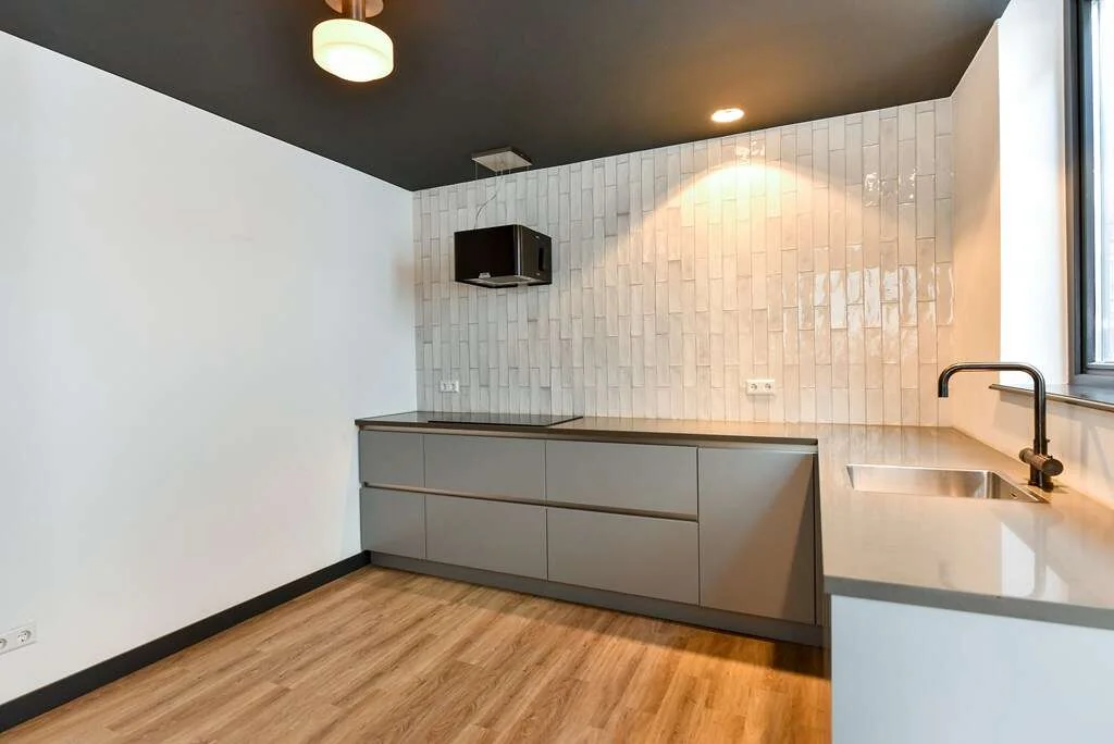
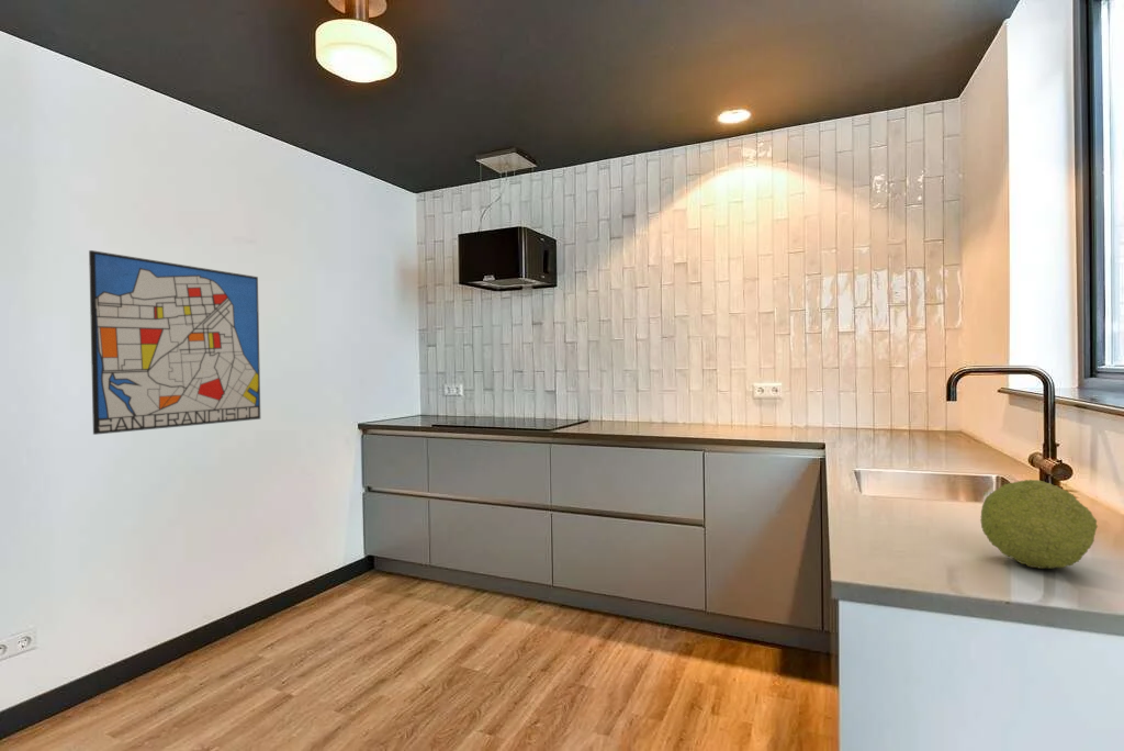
+ wall art [88,249,261,436]
+ fruit [979,479,1099,570]
